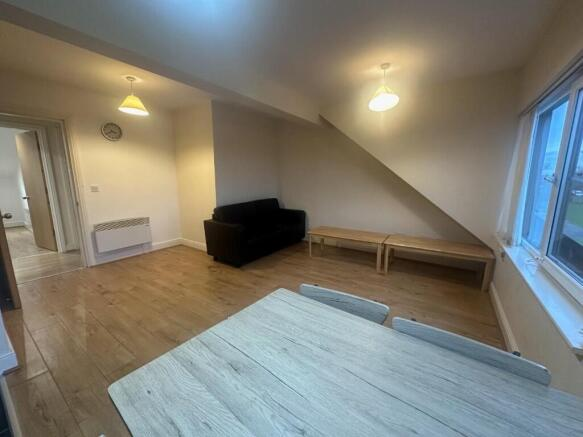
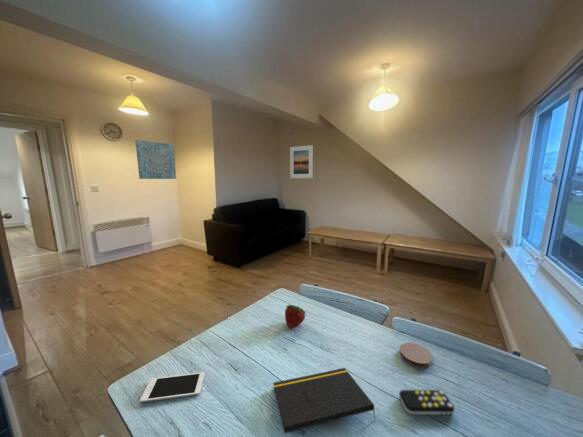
+ wall art [134,139,177,180]
+ notepad [272,367,376,434]
+ cell phone [139,371,206,403]
+ fruit [284,304,307,330]
+ remote control [398,389,456,416]
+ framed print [289,144,314,179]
+ coaster [399,342,434,368]
